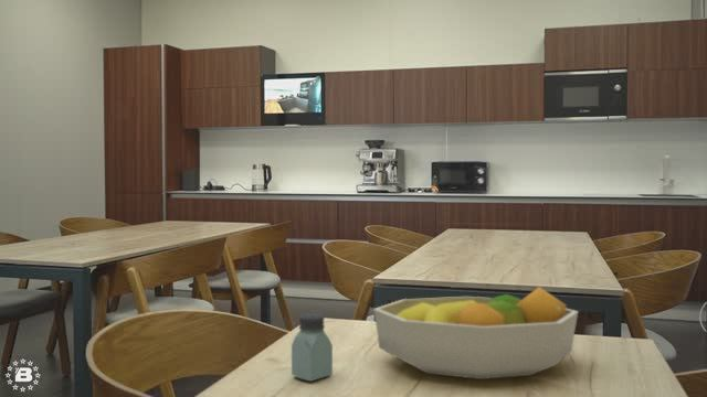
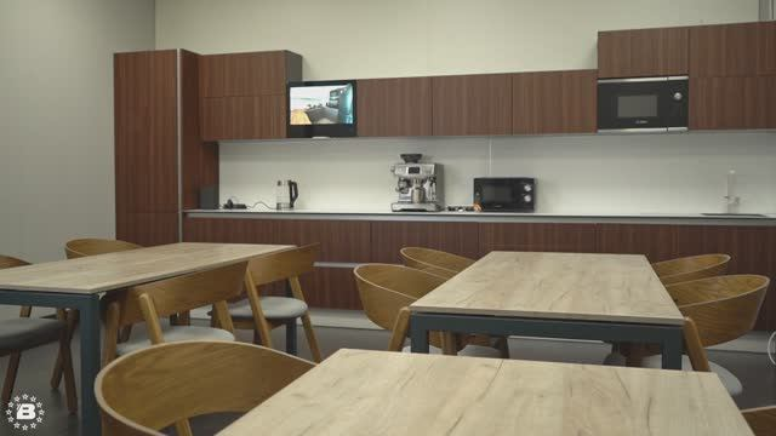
- saltshaker [291,312,334,383]
- fruit bowl [372,286,579,380]
